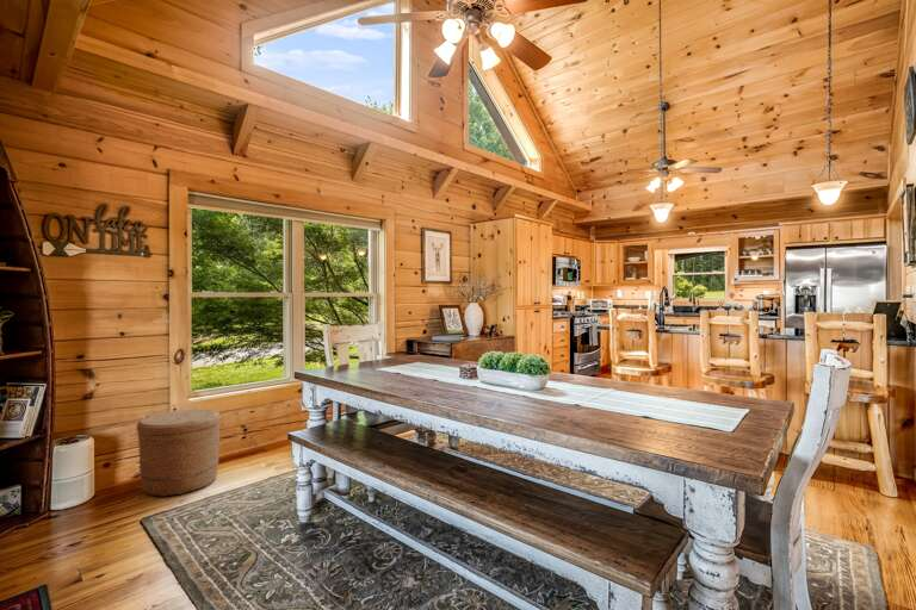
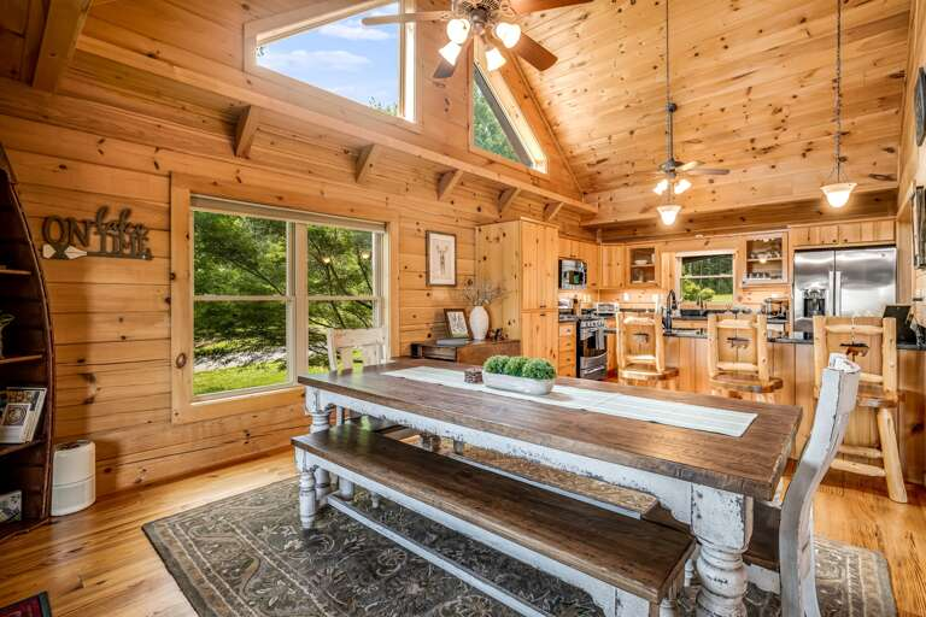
- woven basket [136,407,222,498]
